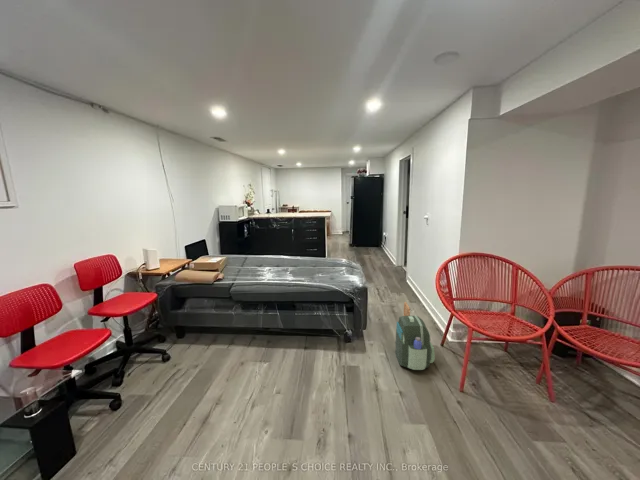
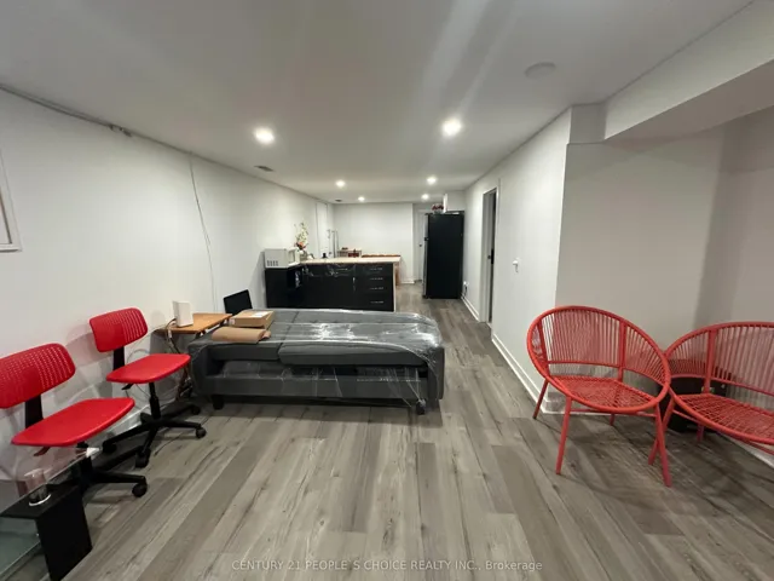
- backpack [395,301,436,371]
